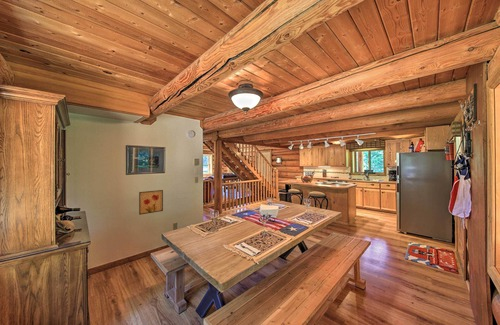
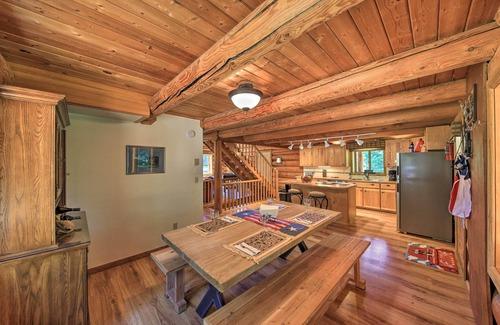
- wall art [138,189,164,216]
